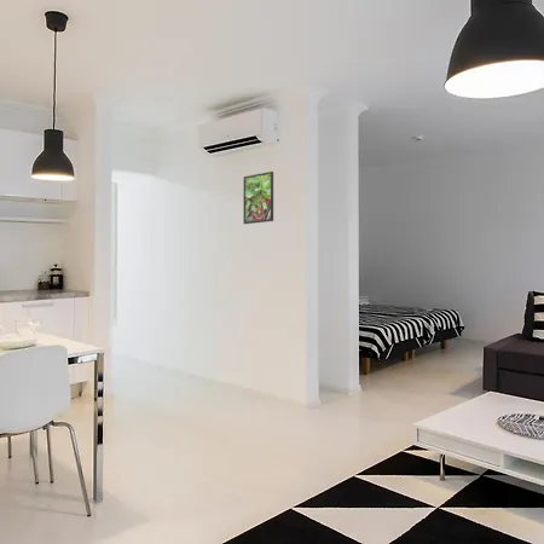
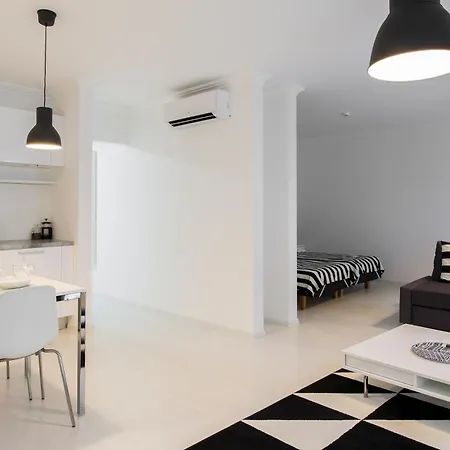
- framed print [242,170,274,225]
